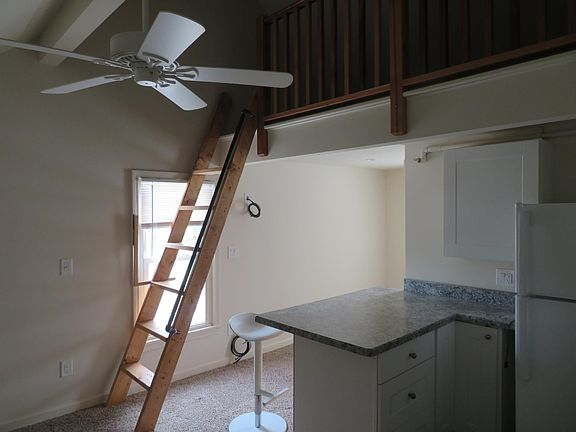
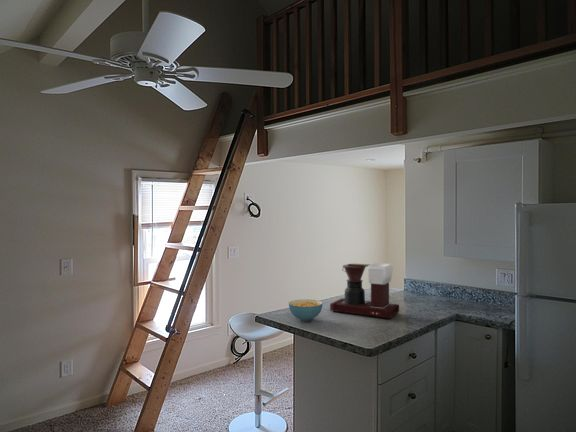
+ cereal bowl [288,298,324,322]
+ coffee maker [329,262,400,320]
